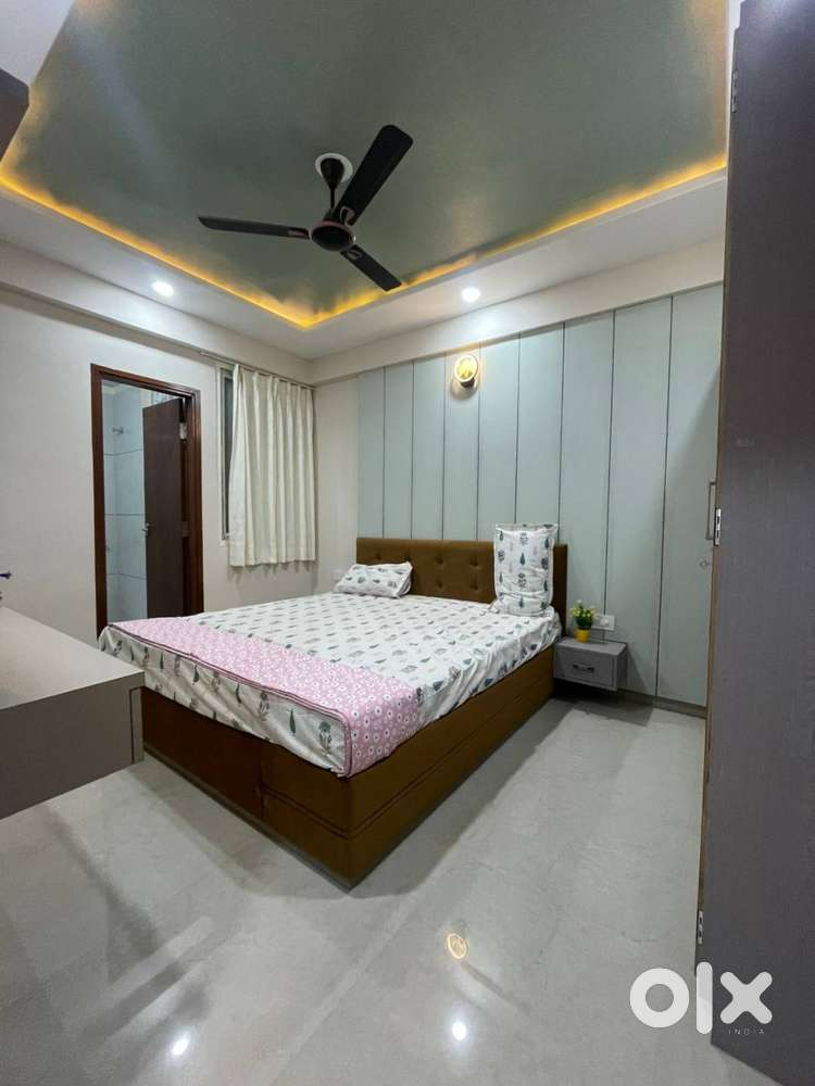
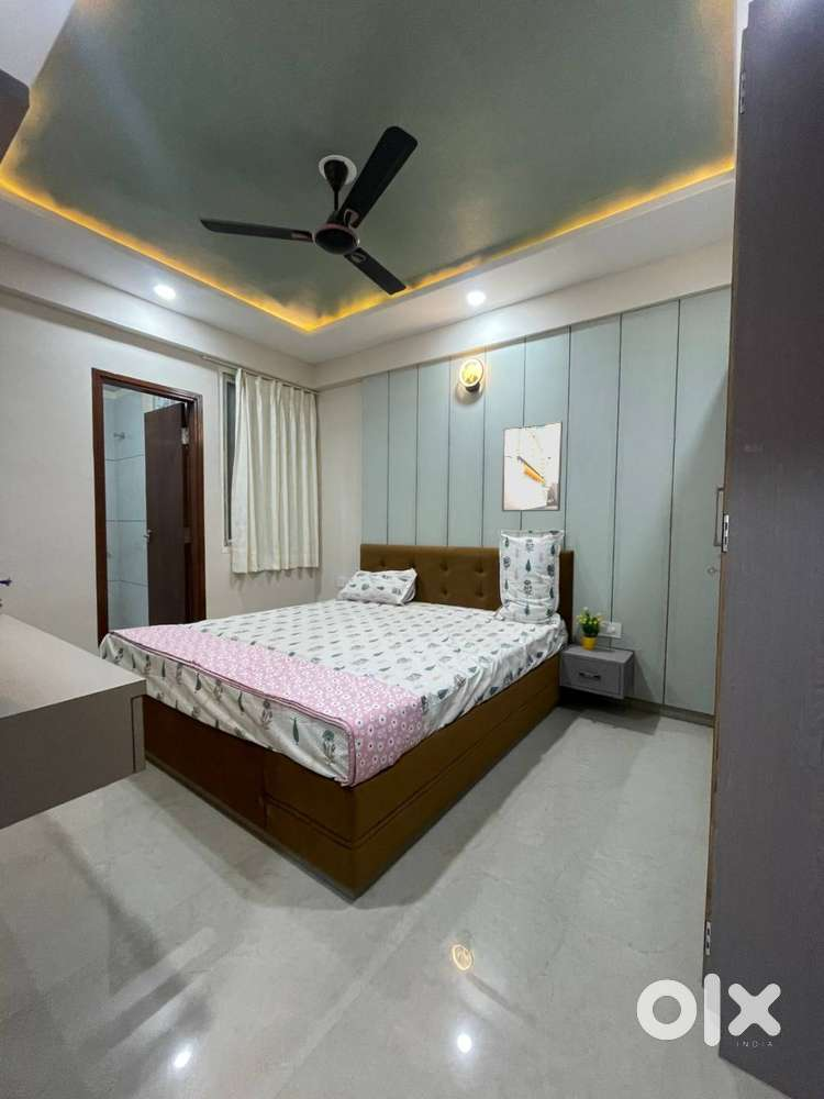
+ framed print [501,420,564,513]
